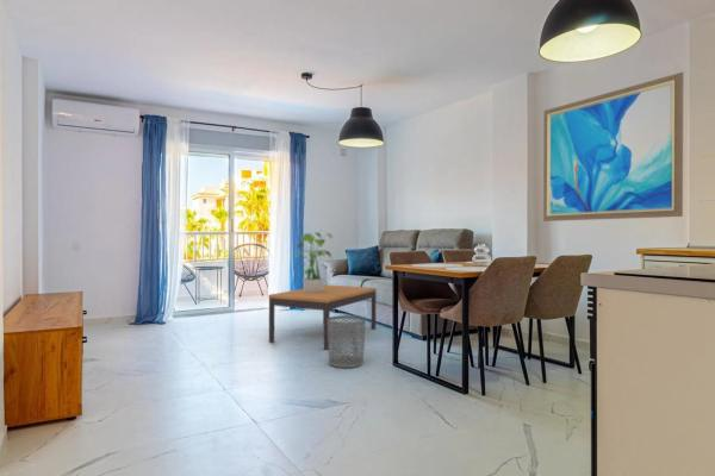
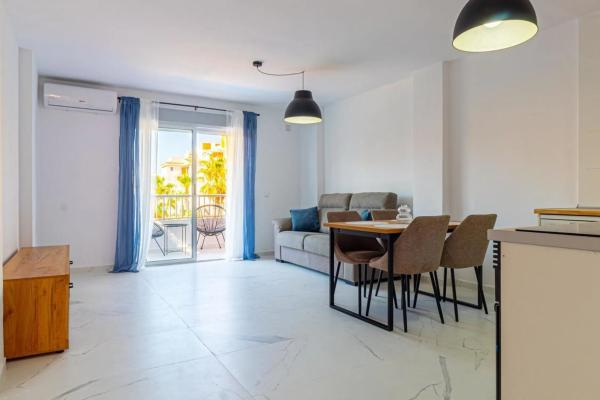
- wall art [542,71,684,223]
- potted plant [294,231,334,292]
- coffee table [267,283,378,351]
- waste bin [328,314,367,369]
